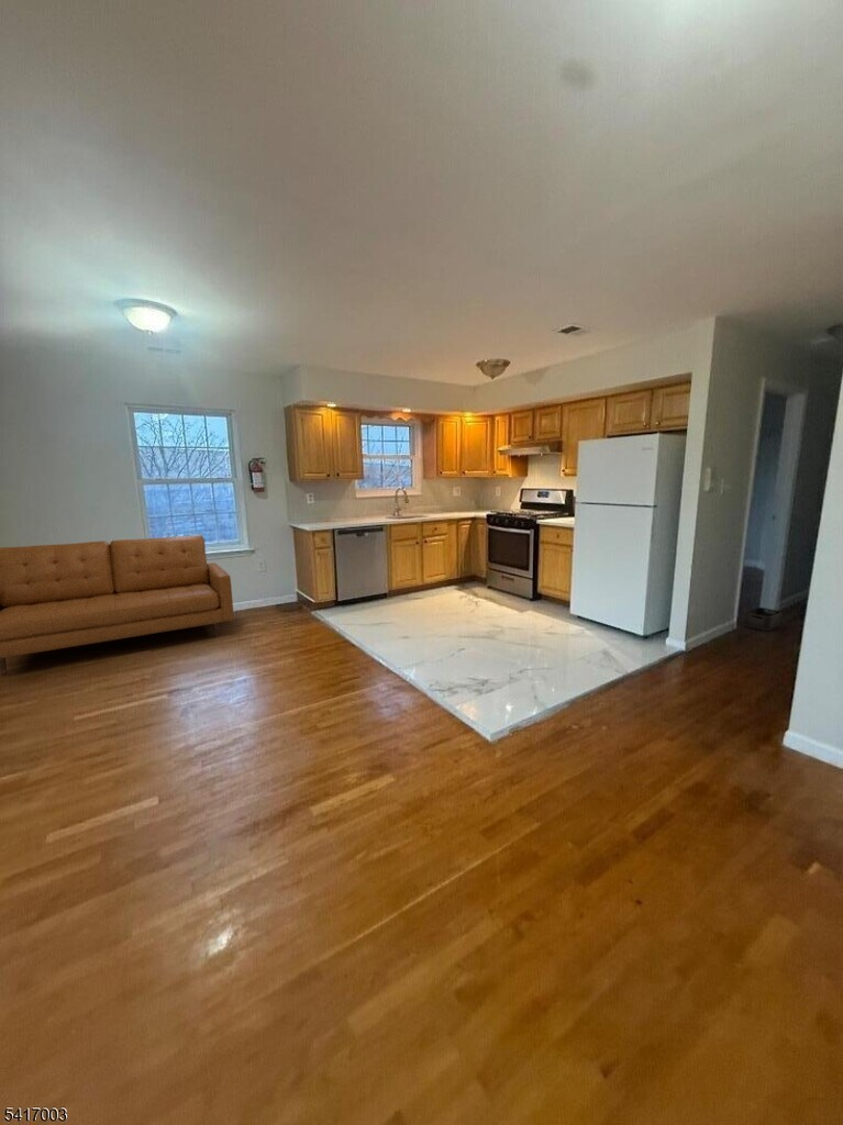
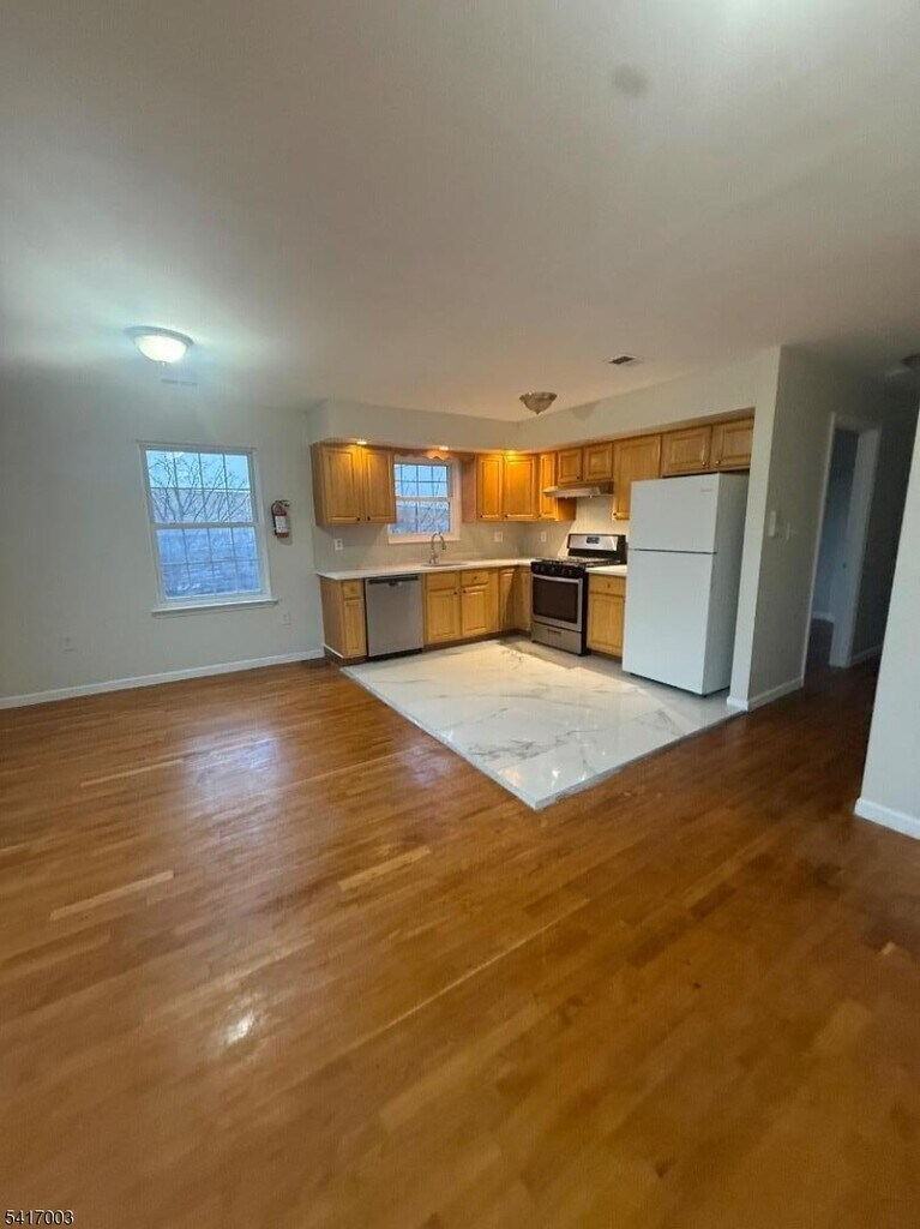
- sofa [0,534,235,677]
- storage bin [744,606,783,632]
